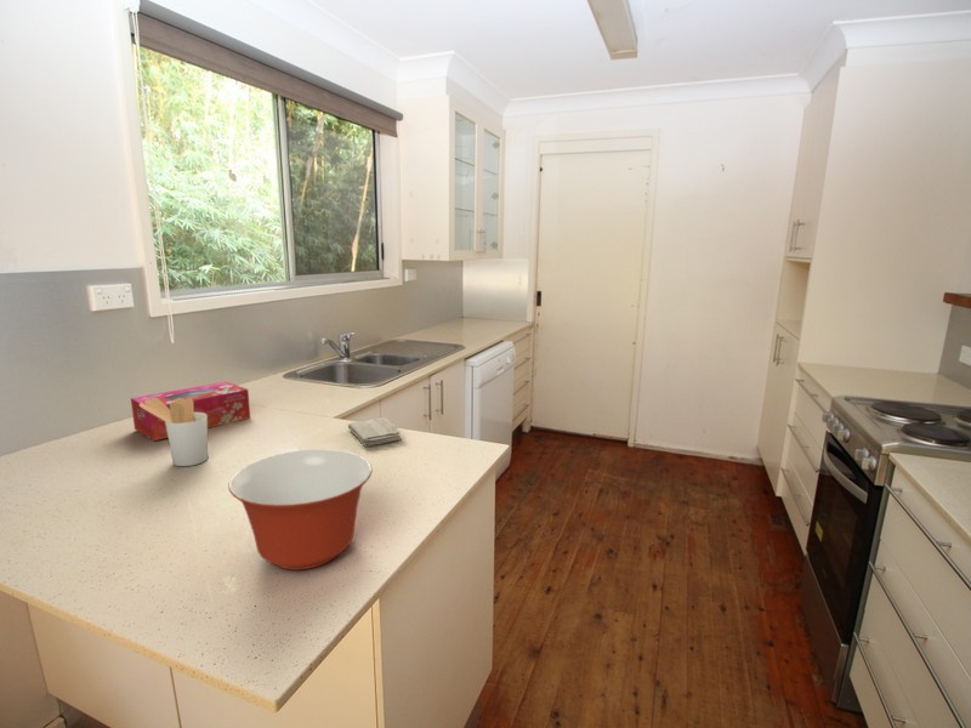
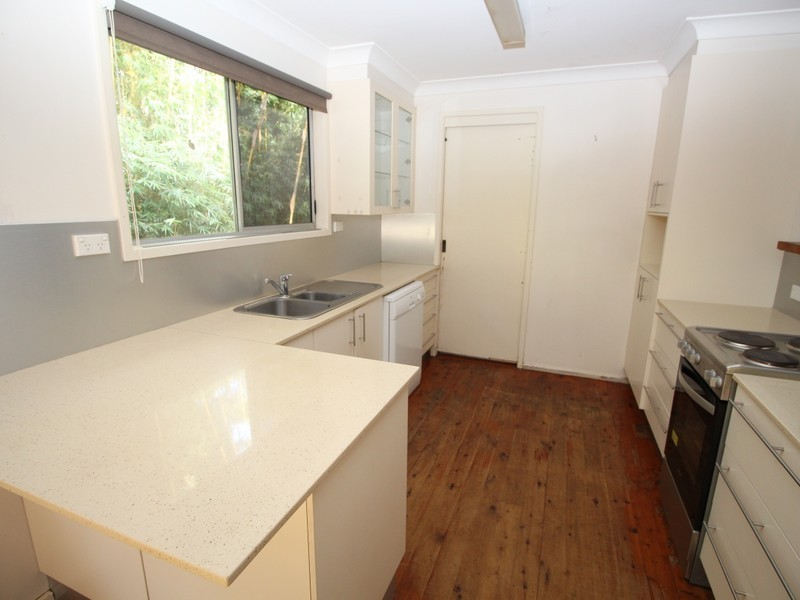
- washcloth [347,416,402,448]
- tissue box [130,381,251,442]
- utensil holder [140,398,209,467]
- mixing bowl [227,448,374,570]
